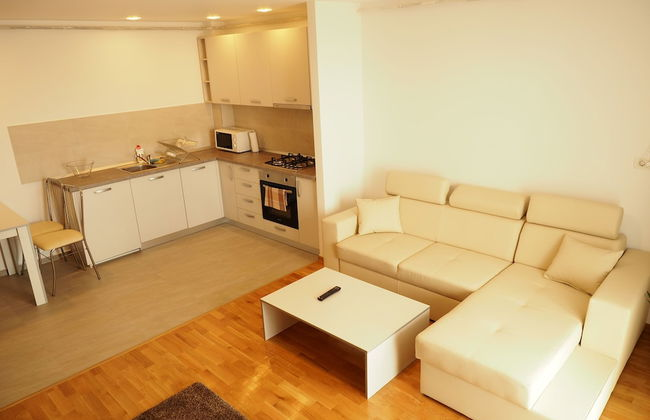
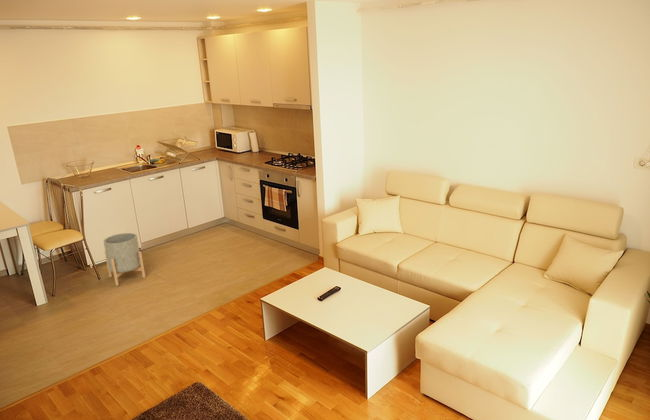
+ planter [103,232,146,287]
